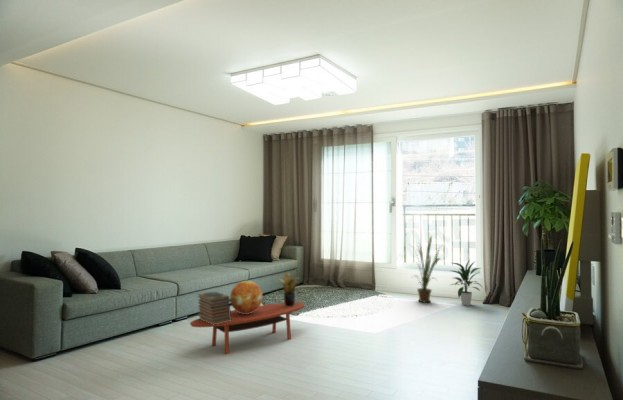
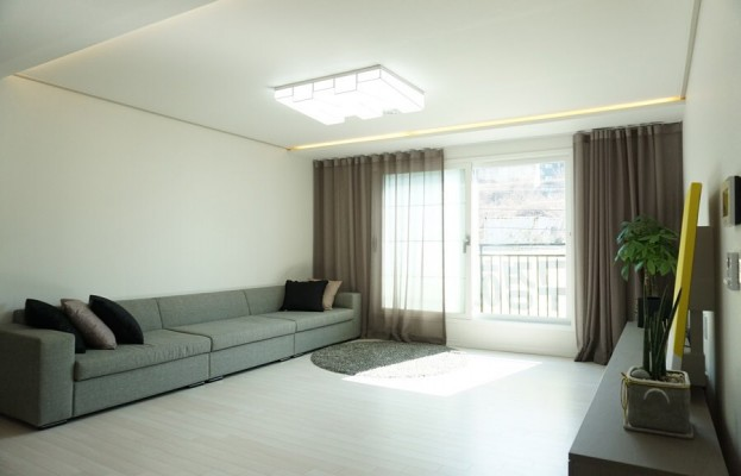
- coffee table [189,302,306,355]
- potted plant [278,271,300,307]
- house plant [407,235,442,304]
- indoor plant [450,259,484,307]
- decorative sphere [229,280,264,314]
- book stack [197,290,231,325]
